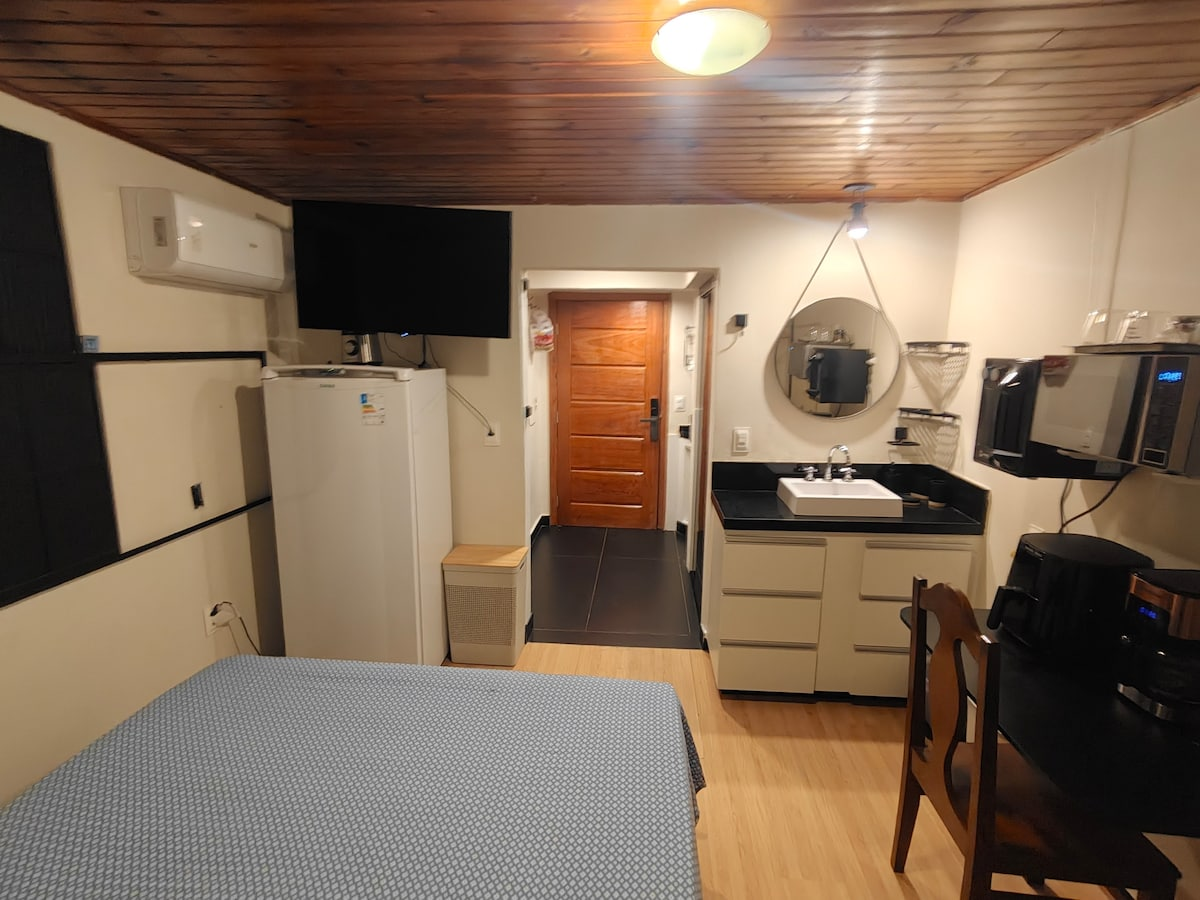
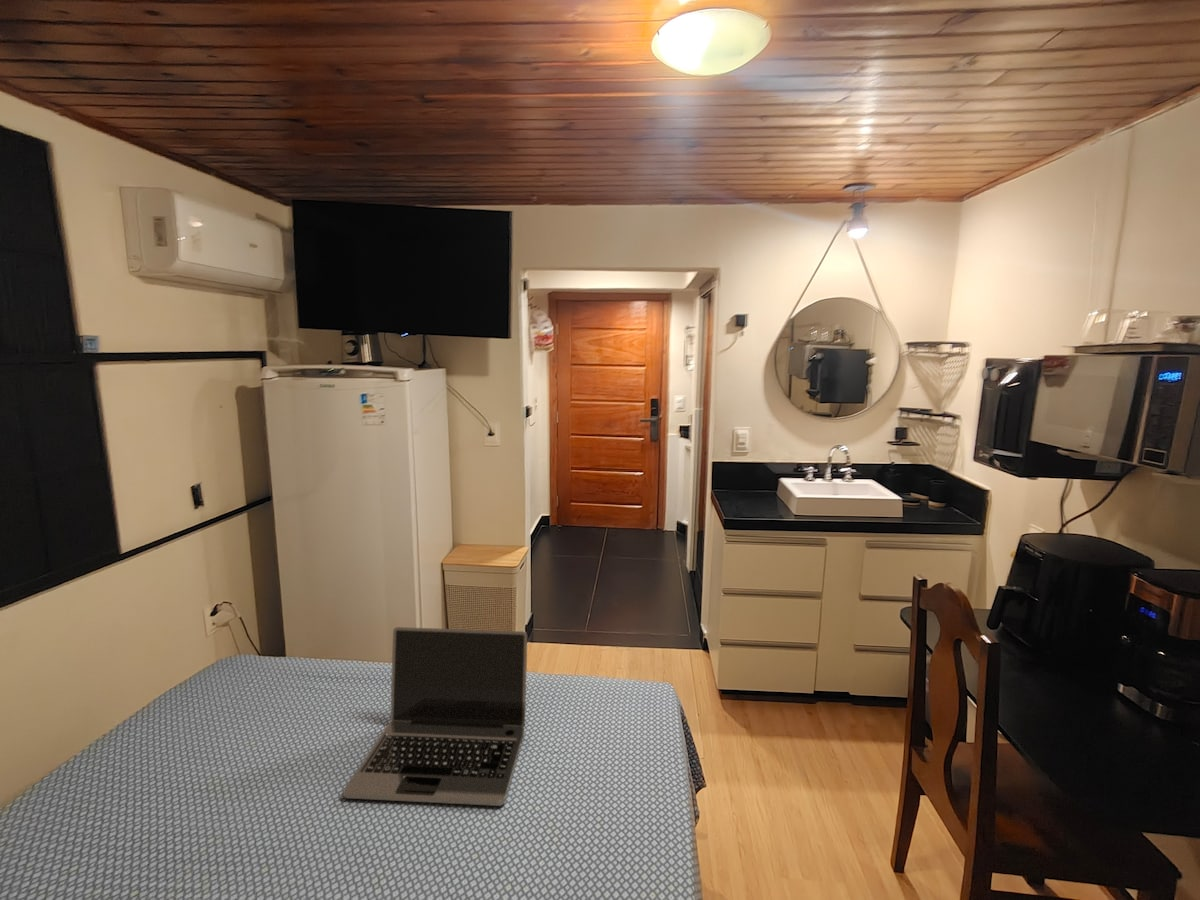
+ laptop [342,626,528,807]
